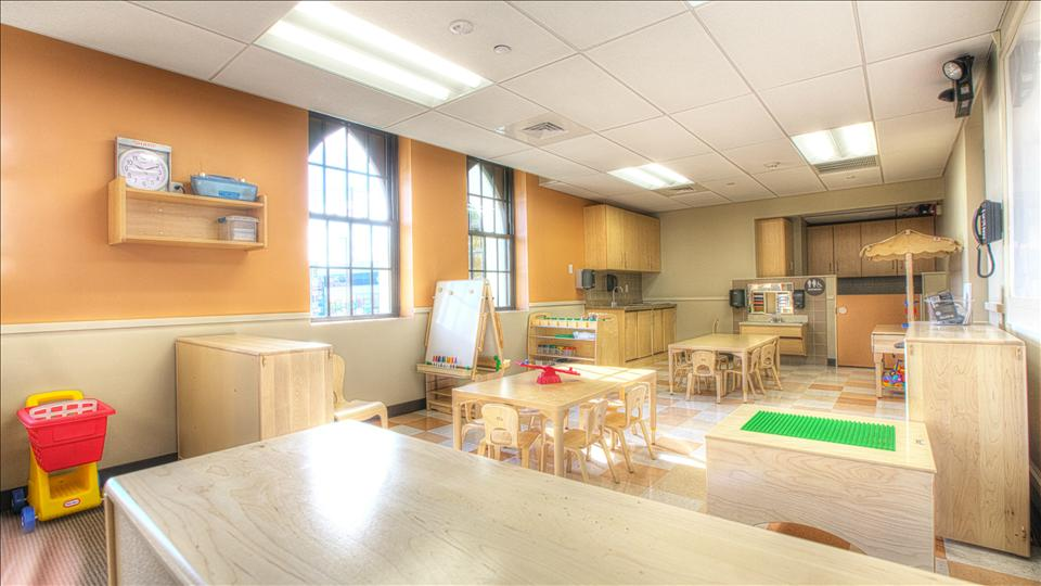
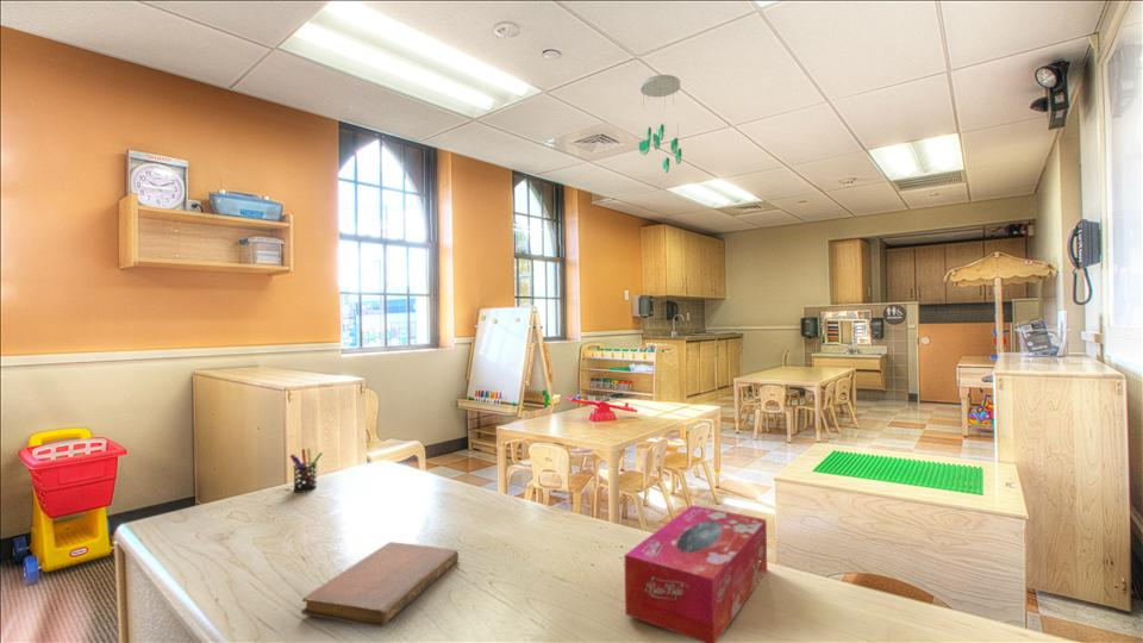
+ ceiling mobile [638,74,682,174]
+ tissue box [623,504,768,643]
+ pen holder [289,448,324,494]
+ notebook [300,541,460,629]
